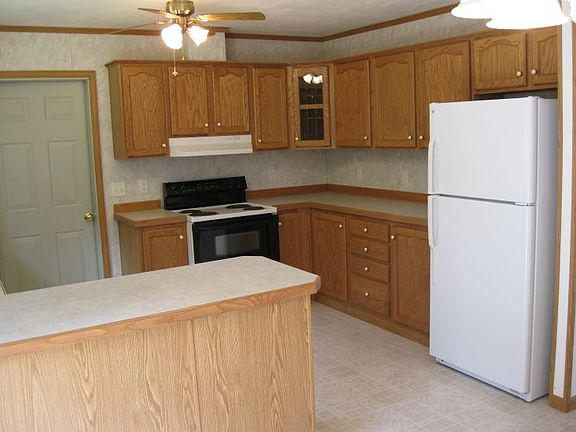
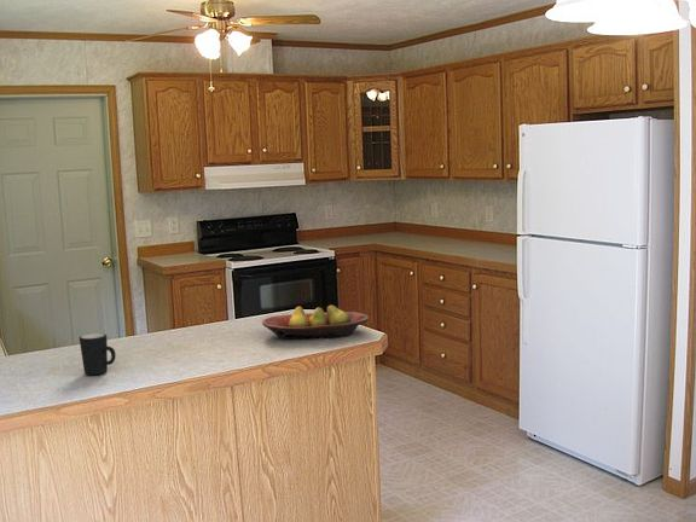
+ mug [79,332,117,376]
+ fruit bowl [261,304,370,341]
